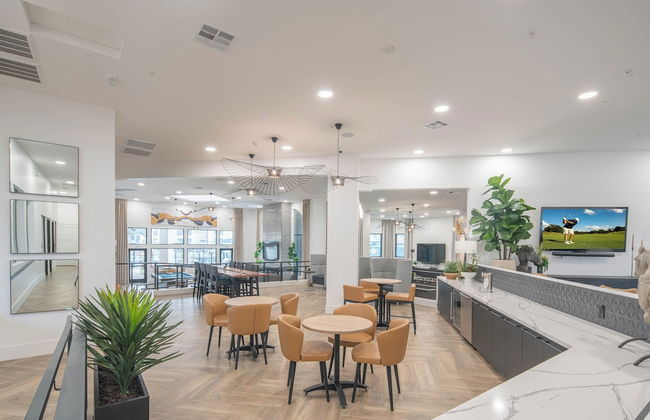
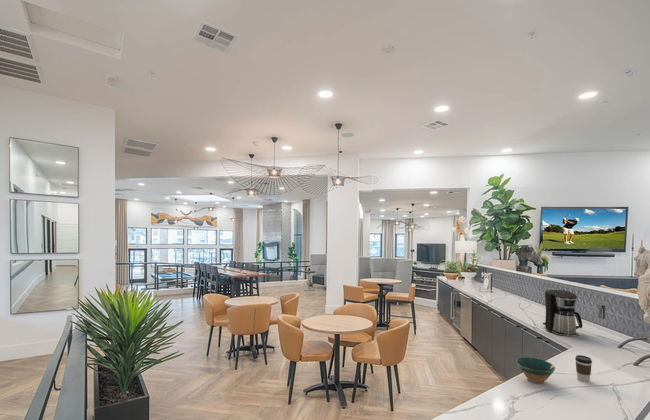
+ bowl [516,356,556,385]
+ coffee maker [542,289,583,337]
+ coffee cup [574,354,593,383]
